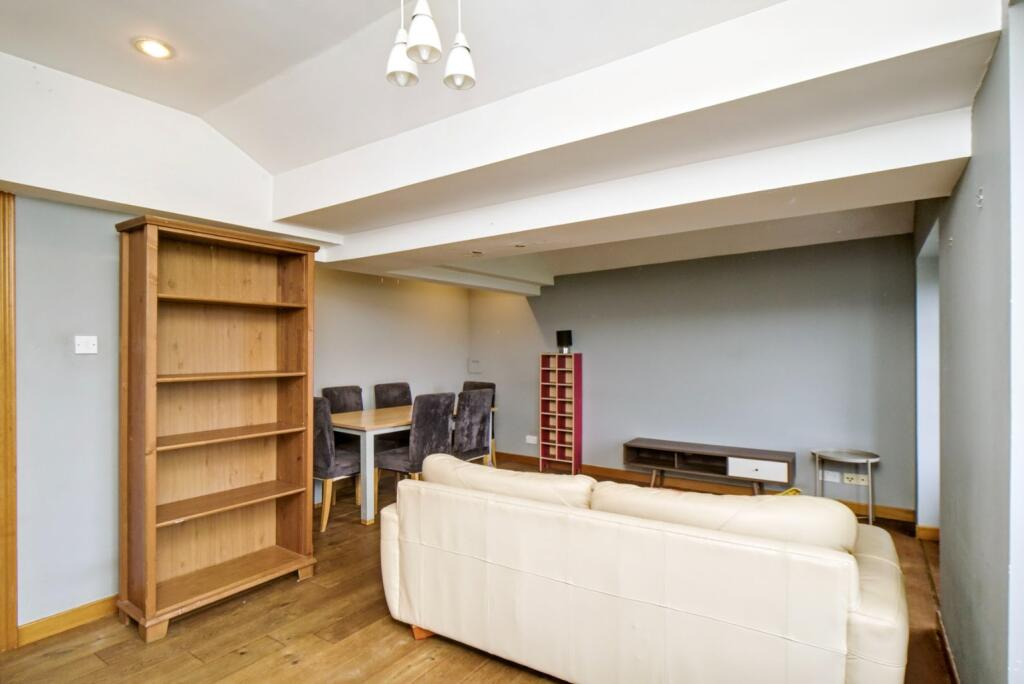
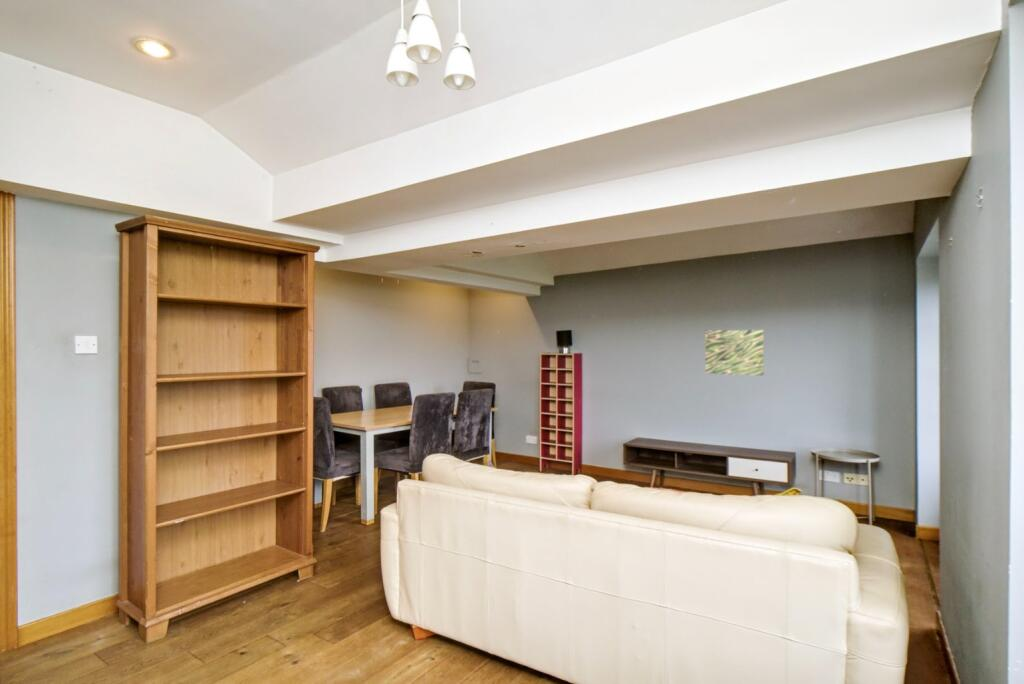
+ wall art [704,329,765,376]
